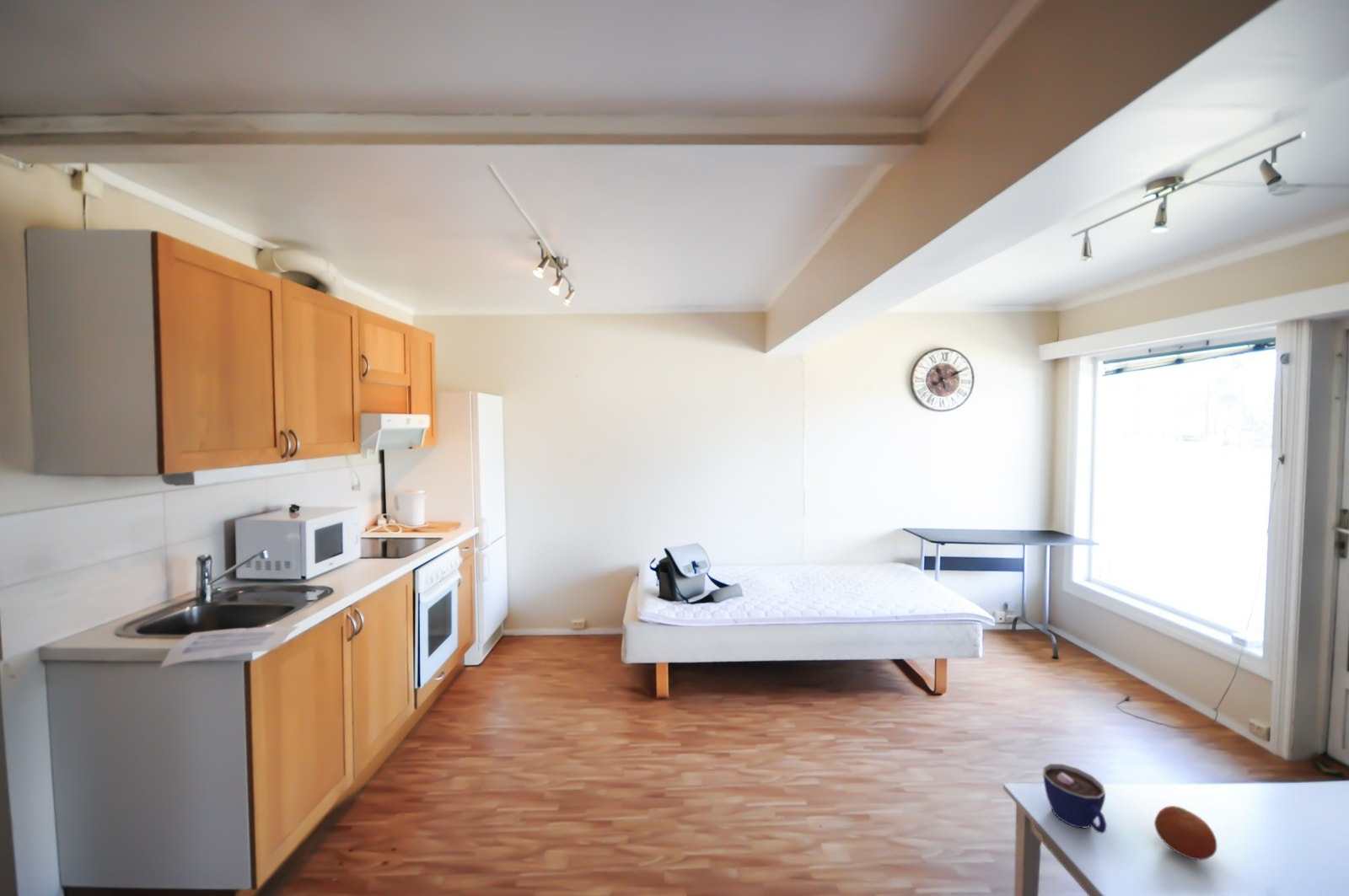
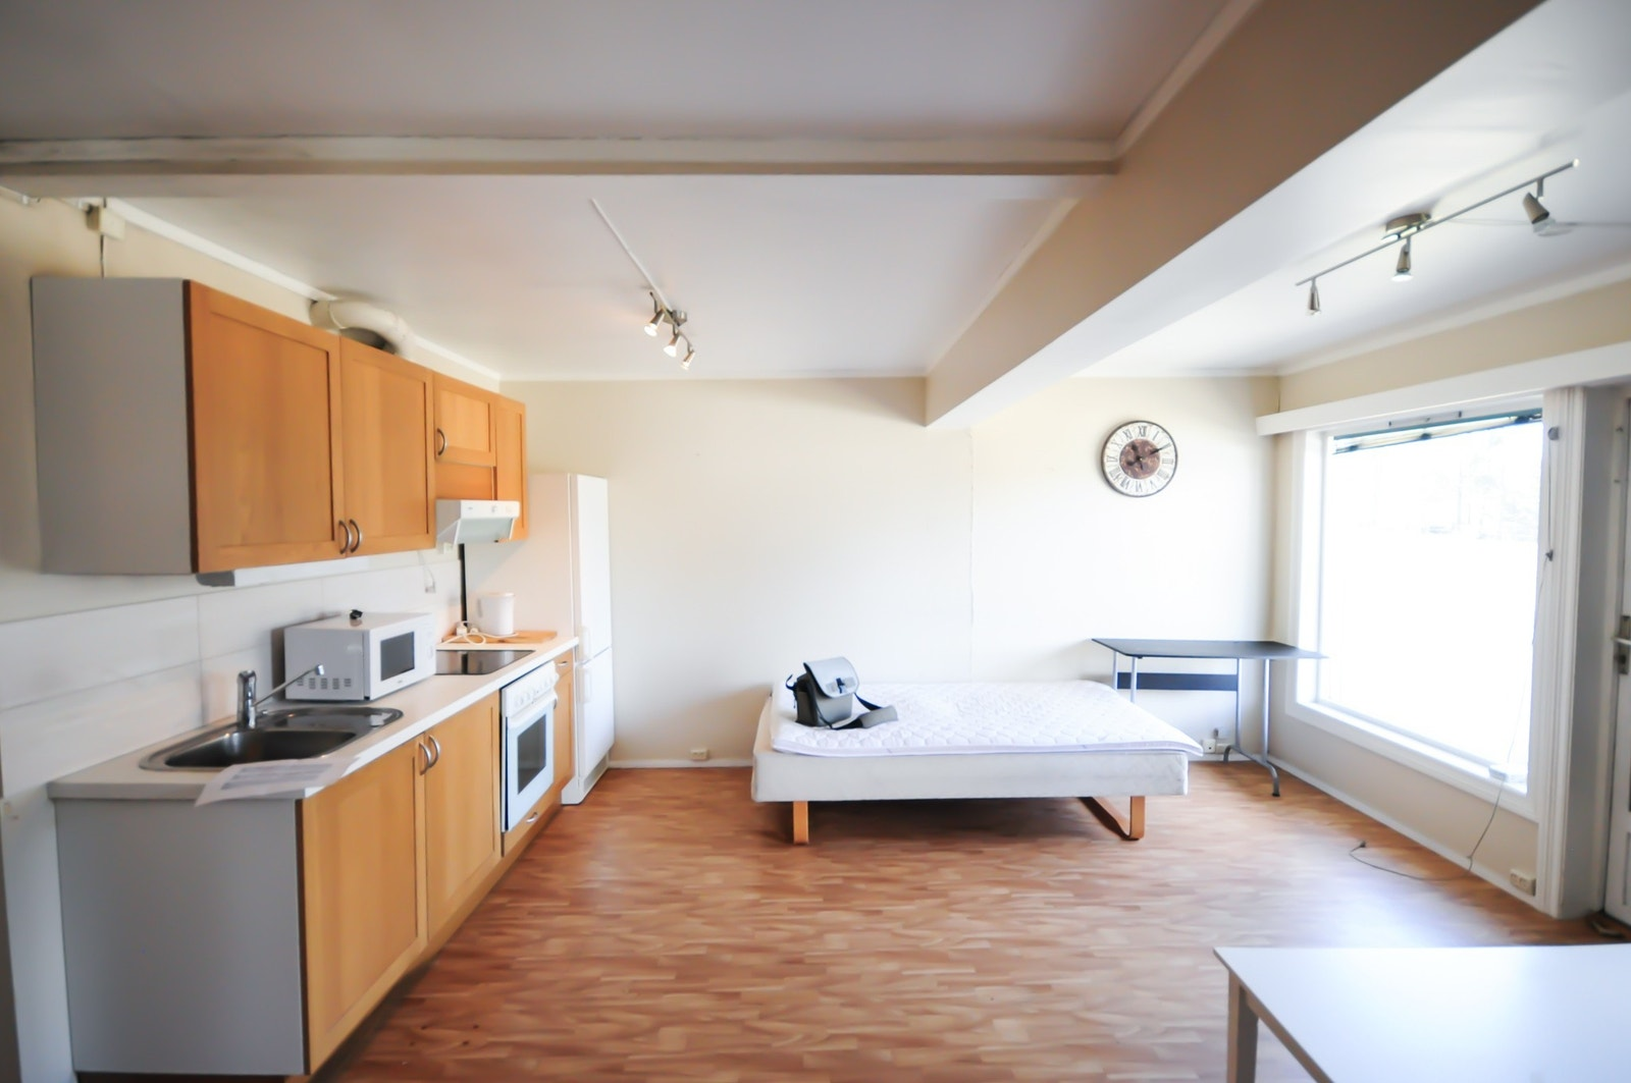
- fruit [1153,805,1217,861]
- cup [1042,763,1108,834]
